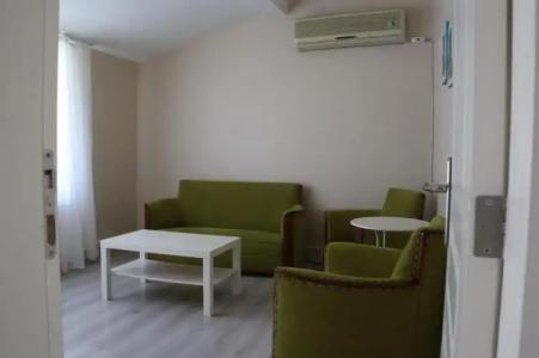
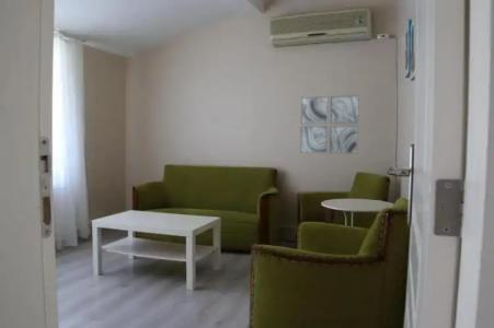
+ wall art [299,94,360,155]
